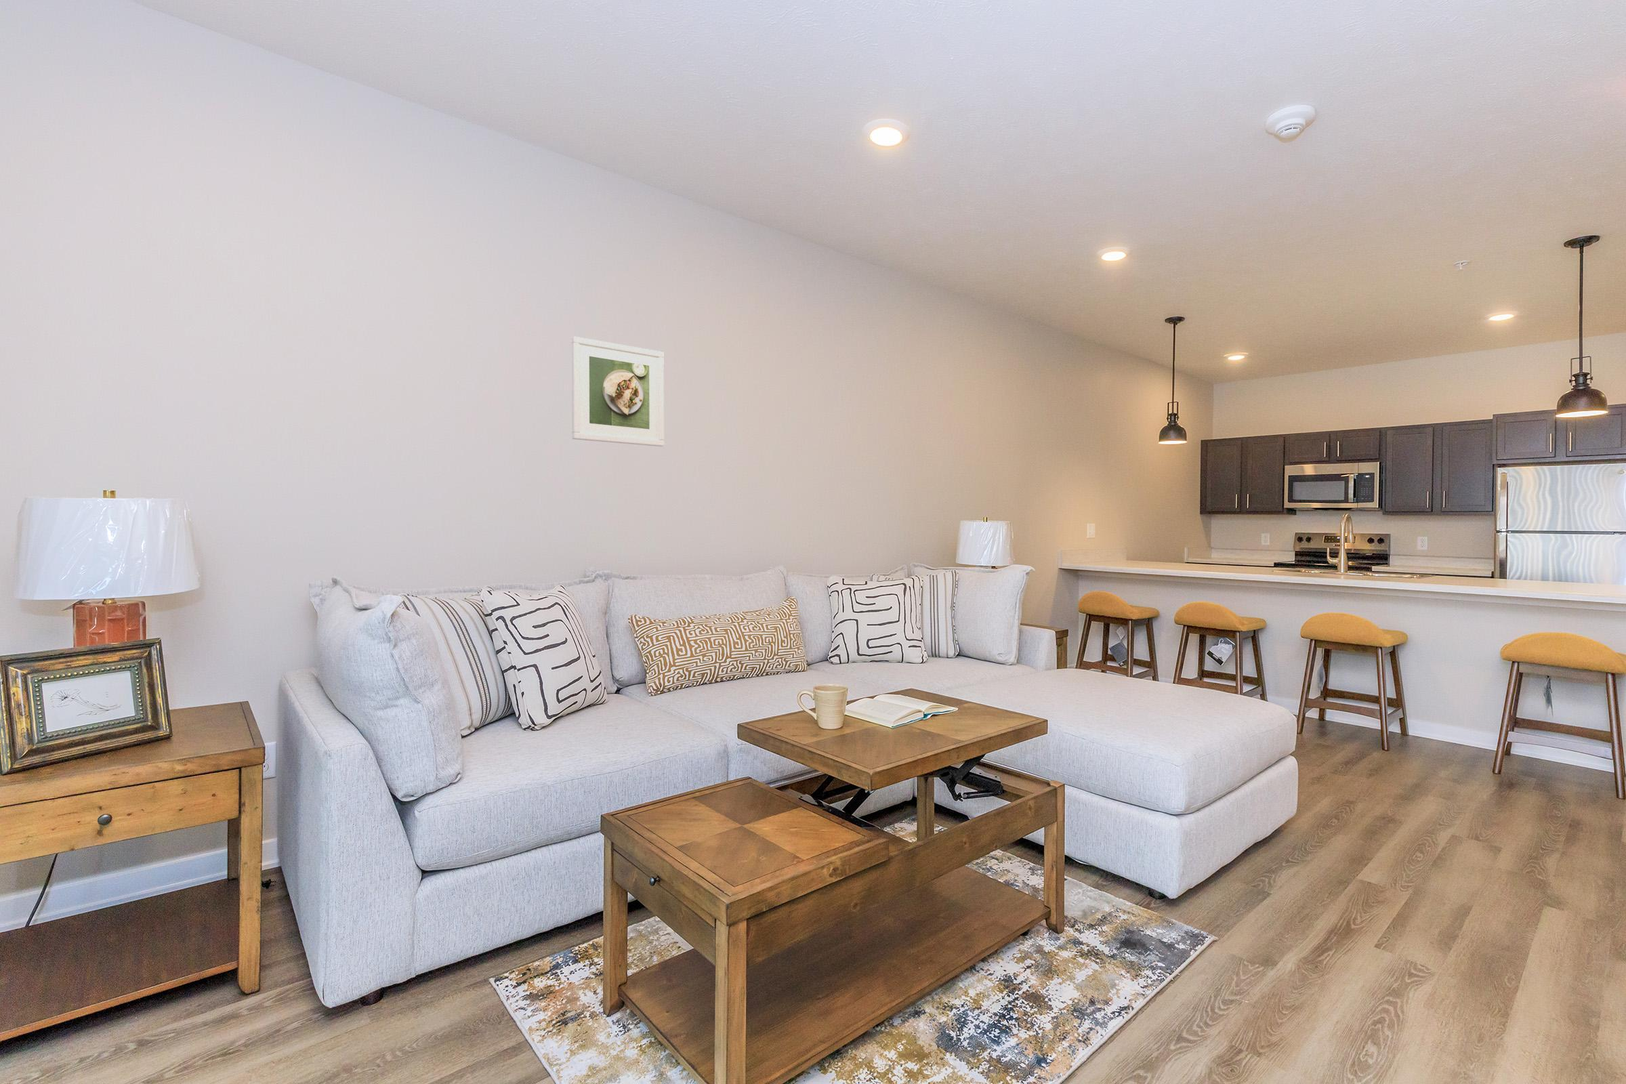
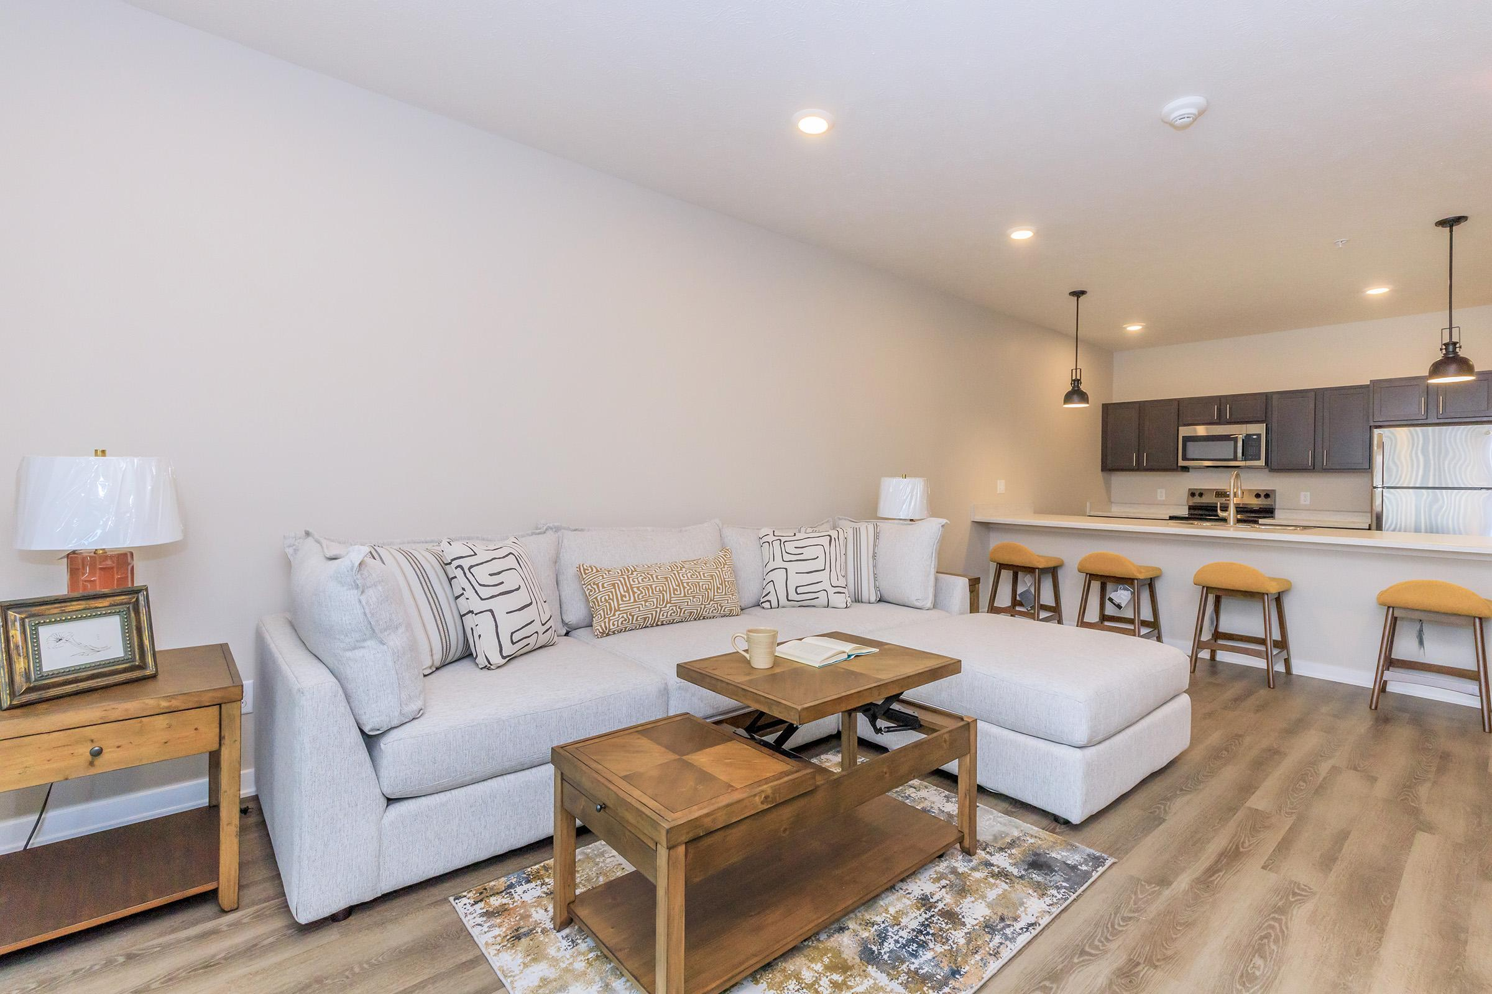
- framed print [571,336,664,448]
